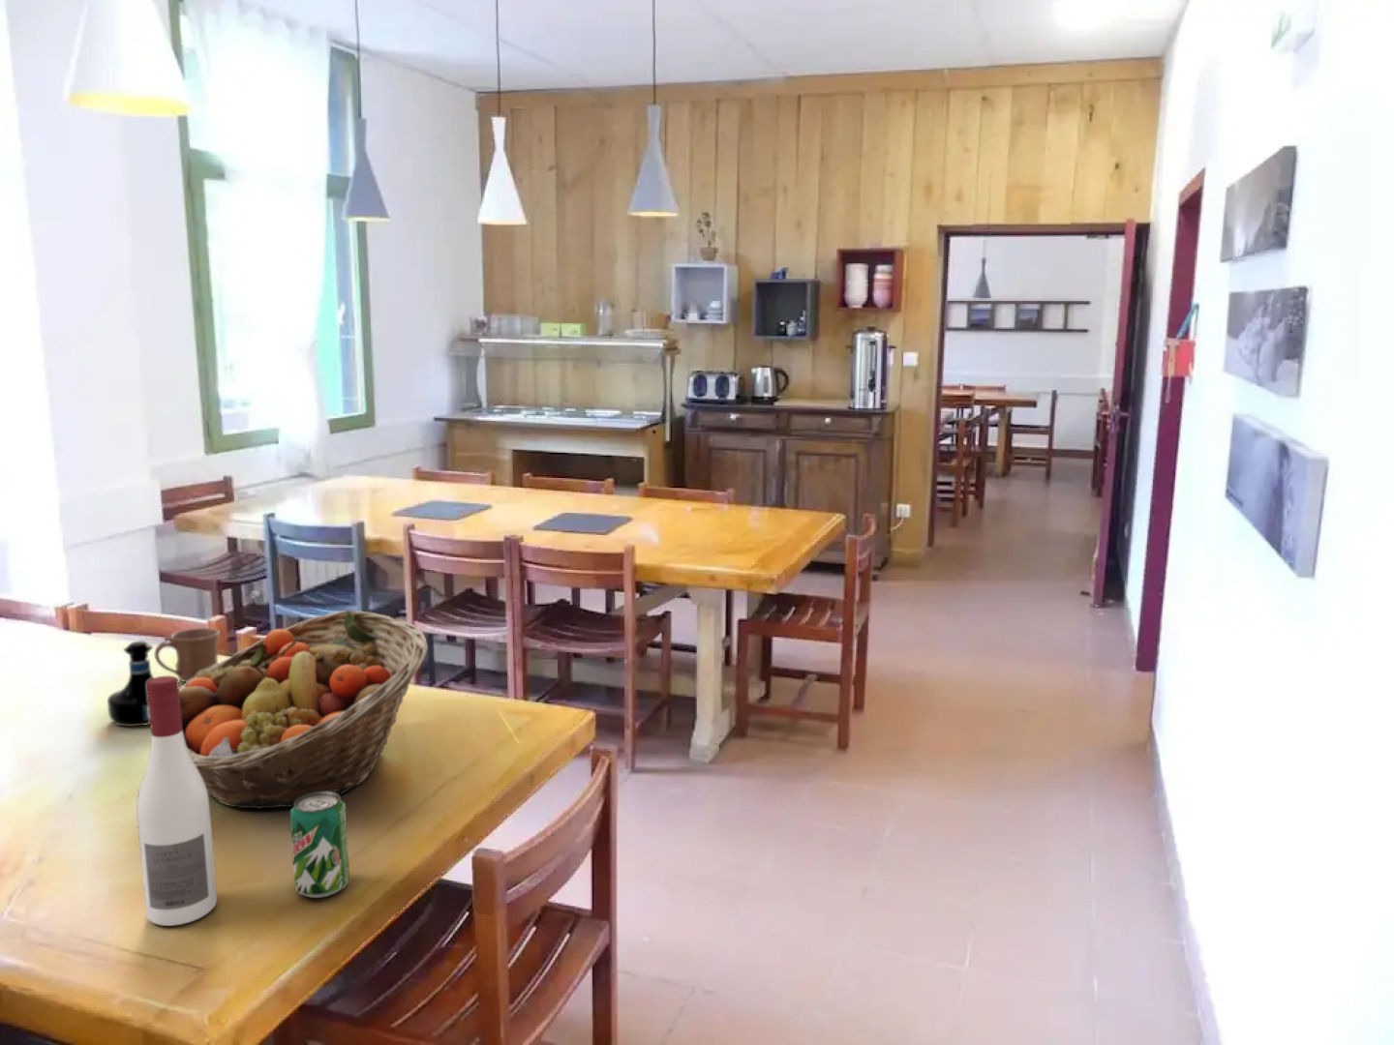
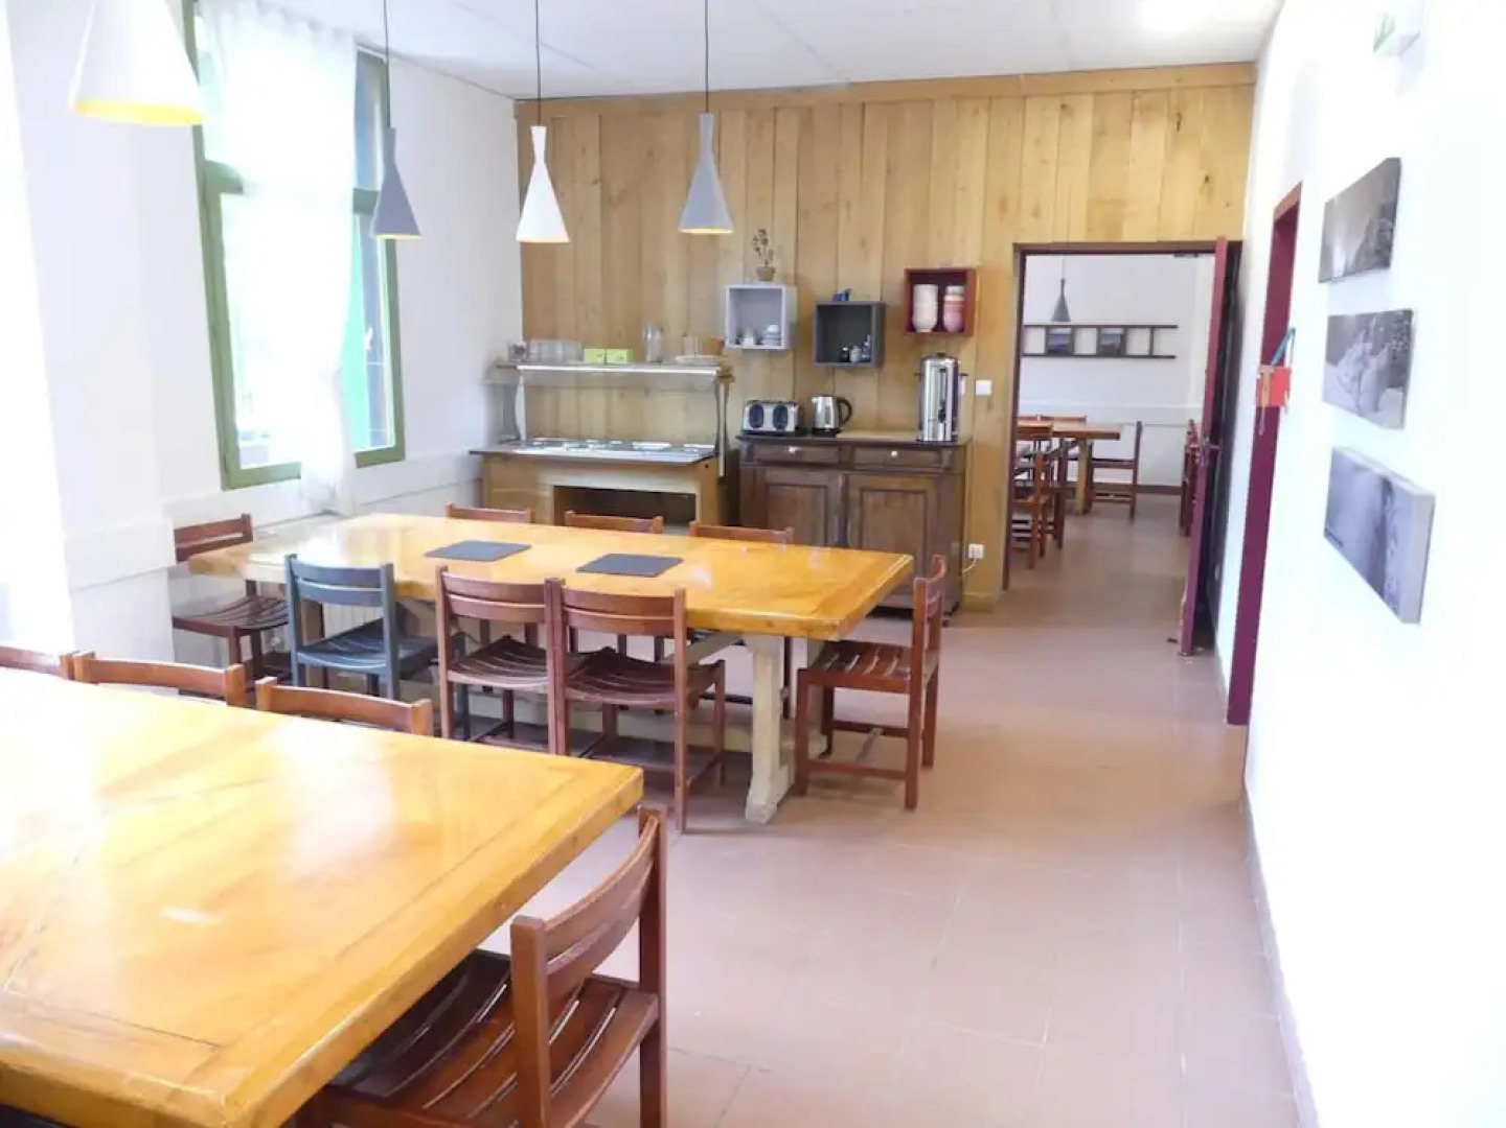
- mug [154,627,221,683]
- fruit basket [178,609,429,809]
- beverage can [290,791,350,899]
- tequila bottle [106,641,155,728]
- alcohol [135,674,217,926]
